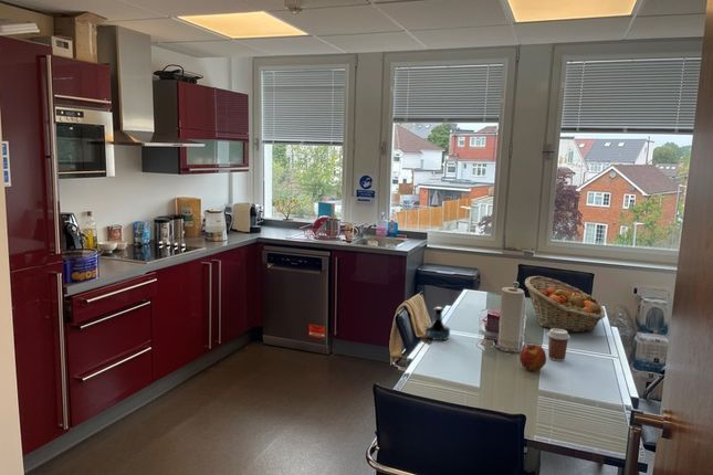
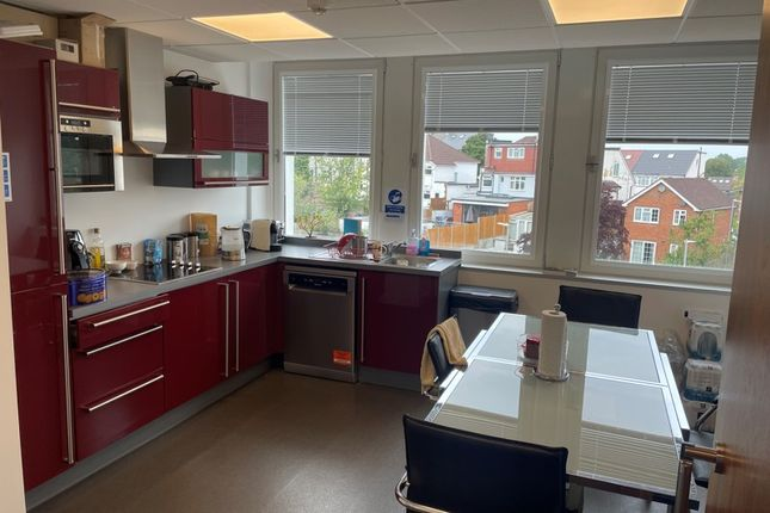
- tequila bottle [424,306,451,341]
- coffee cup [546,329,572,362]
- apple [518,344,547,372]
- fruit basket [524,275,606,334]
